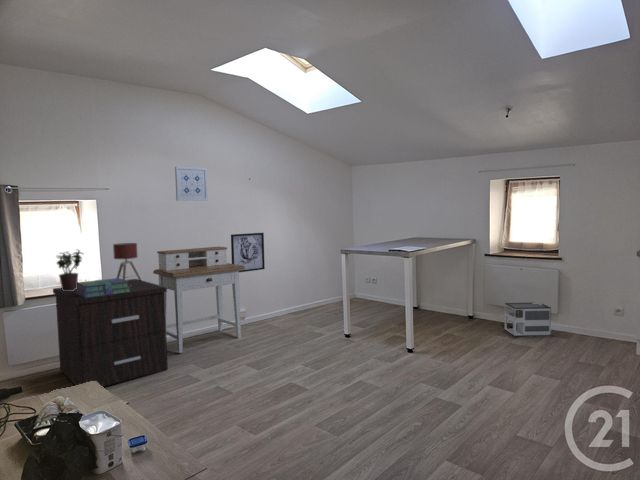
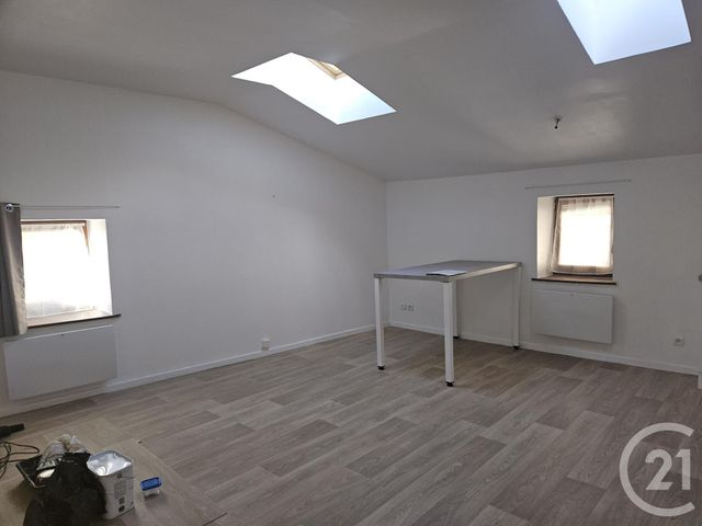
- desk [152,246,245,354]
- wall art [230,232,266,273]
- table lamp [112,242,142,286]
- potted plant [55,248,85,291]
- stack of books [75,277,131,298]
- wall art [174,166,209,202]
- architectural model [504,302,552,337]
- nightstand [52,278,169,388]
